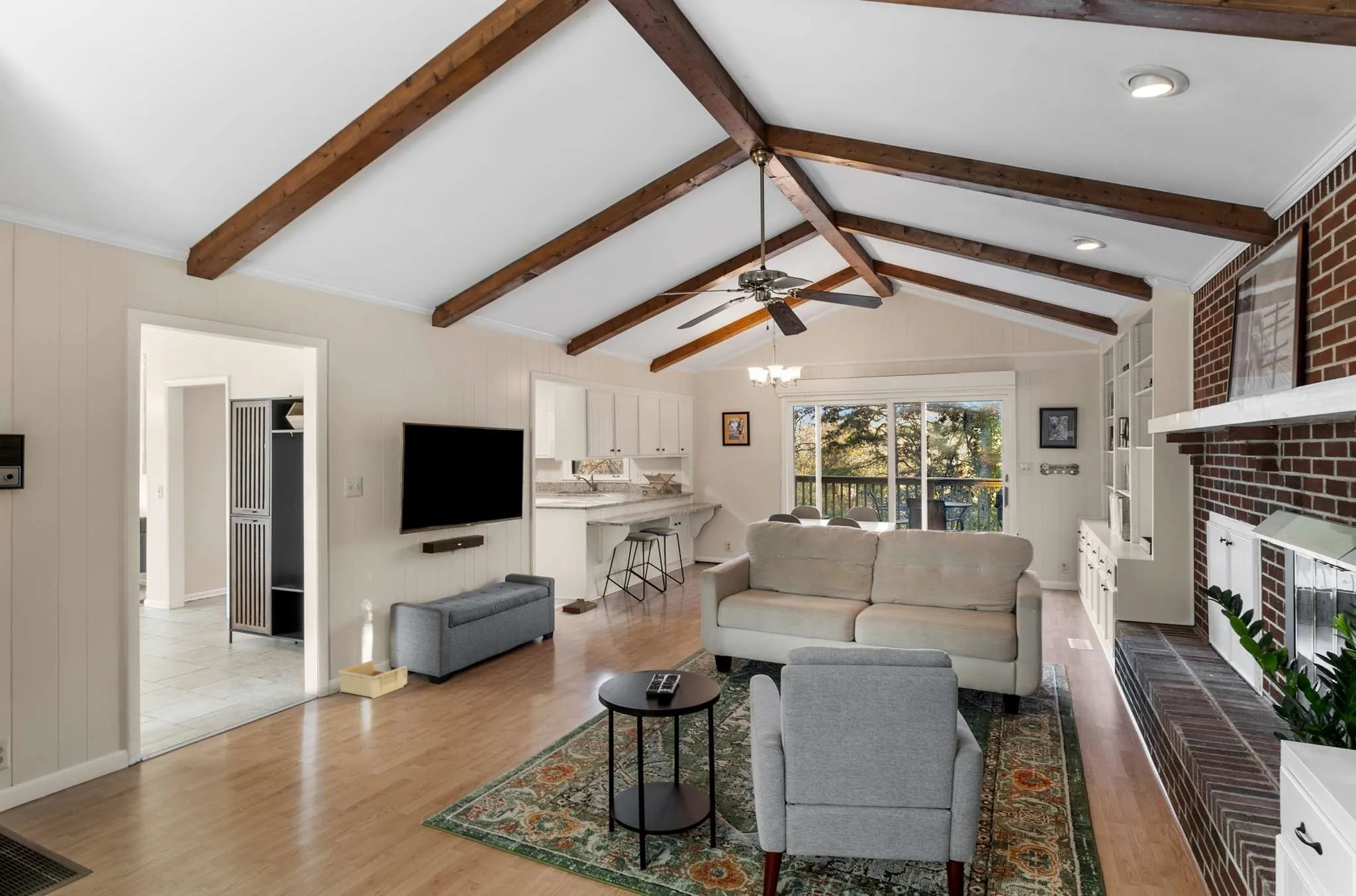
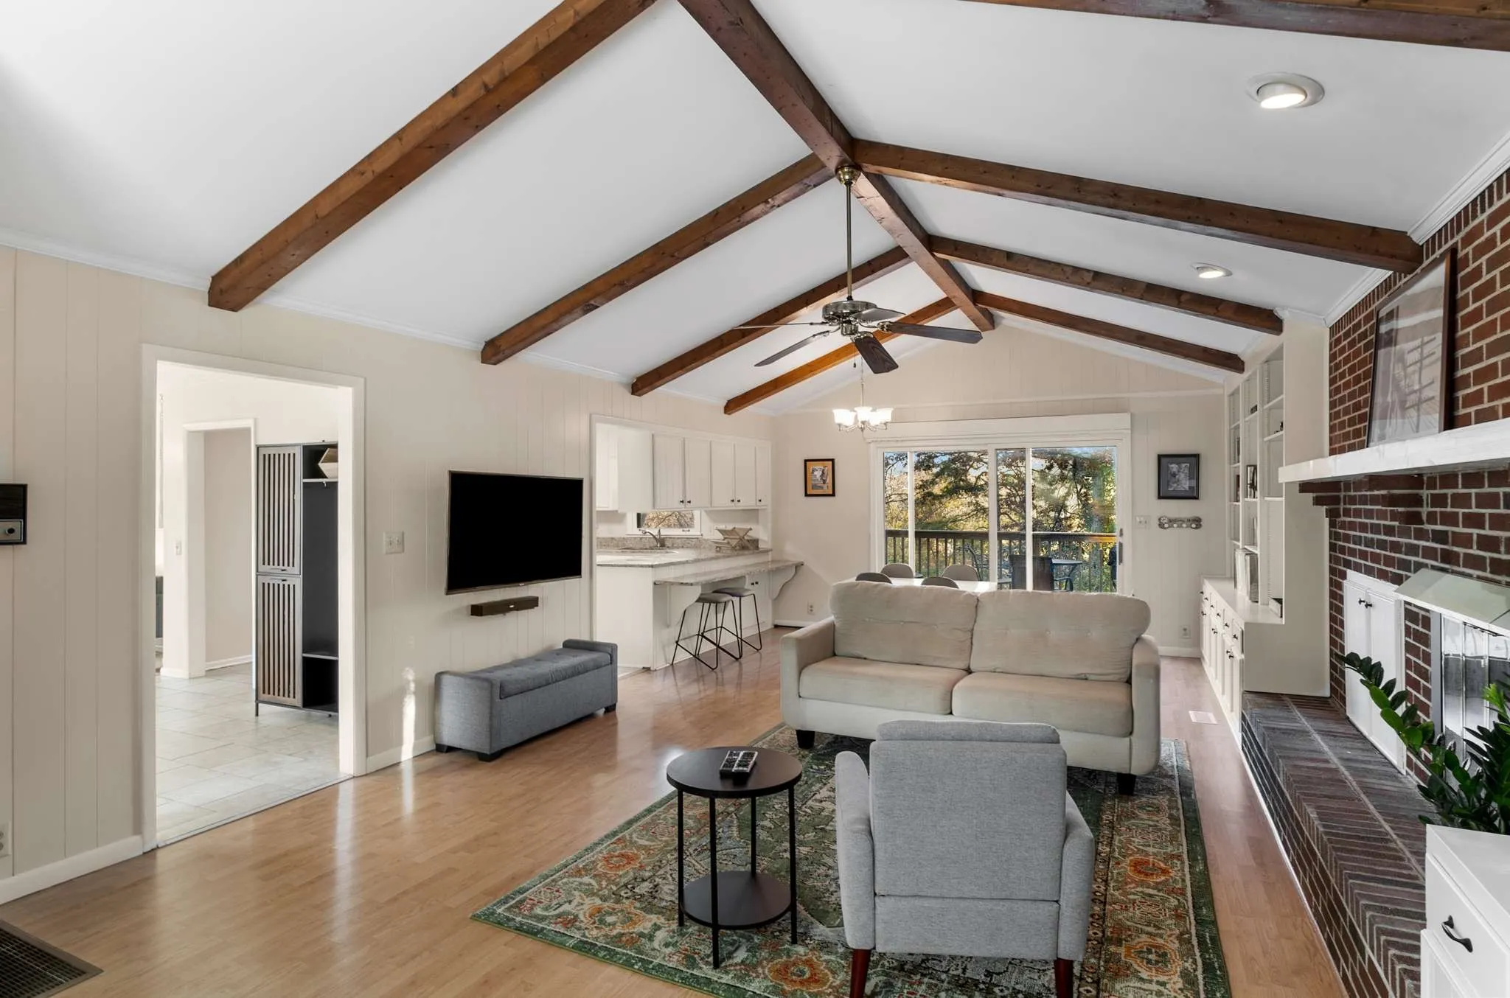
- book [561,600,598,614]
- storage bin [338,660,408,699]
